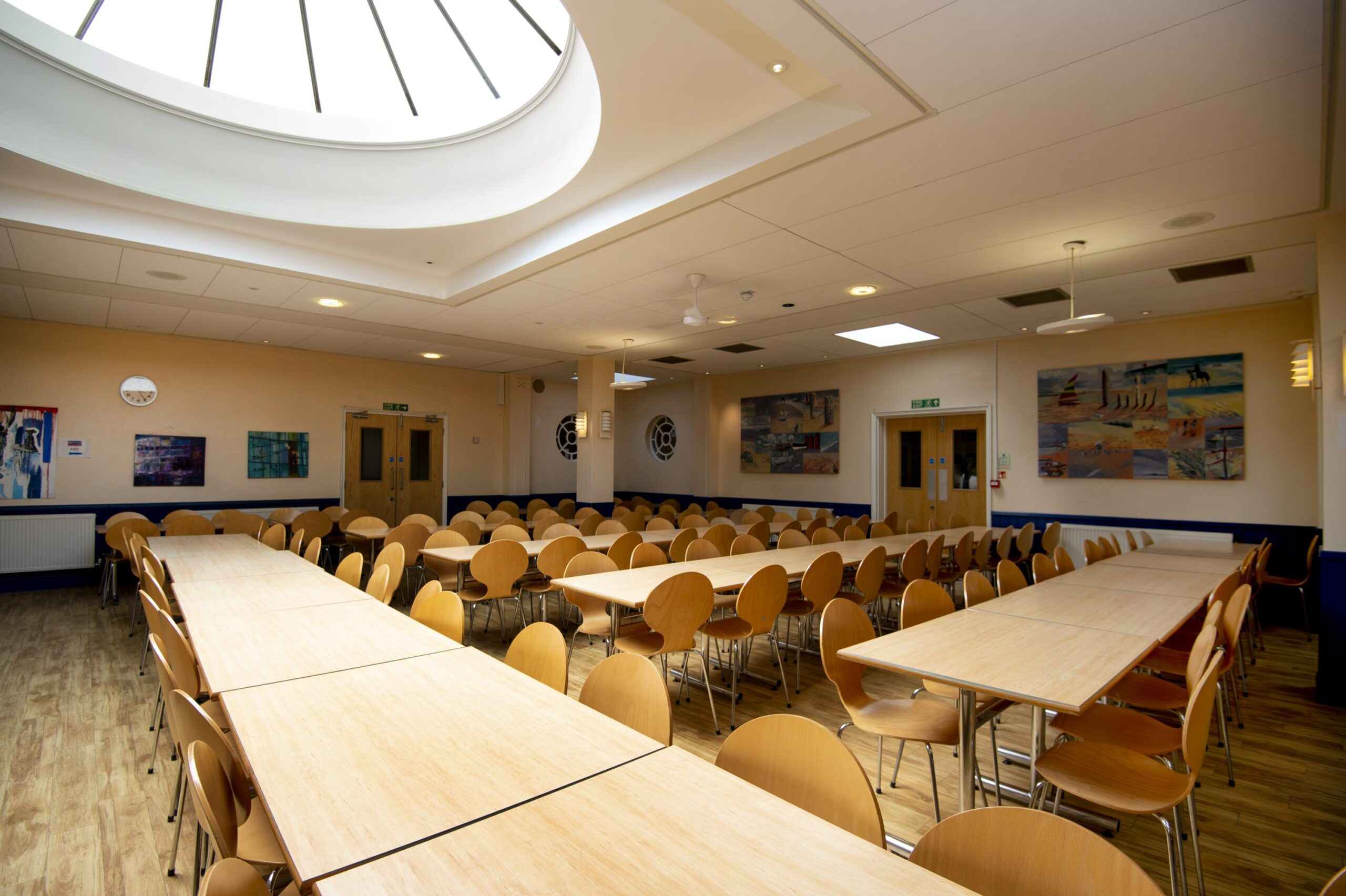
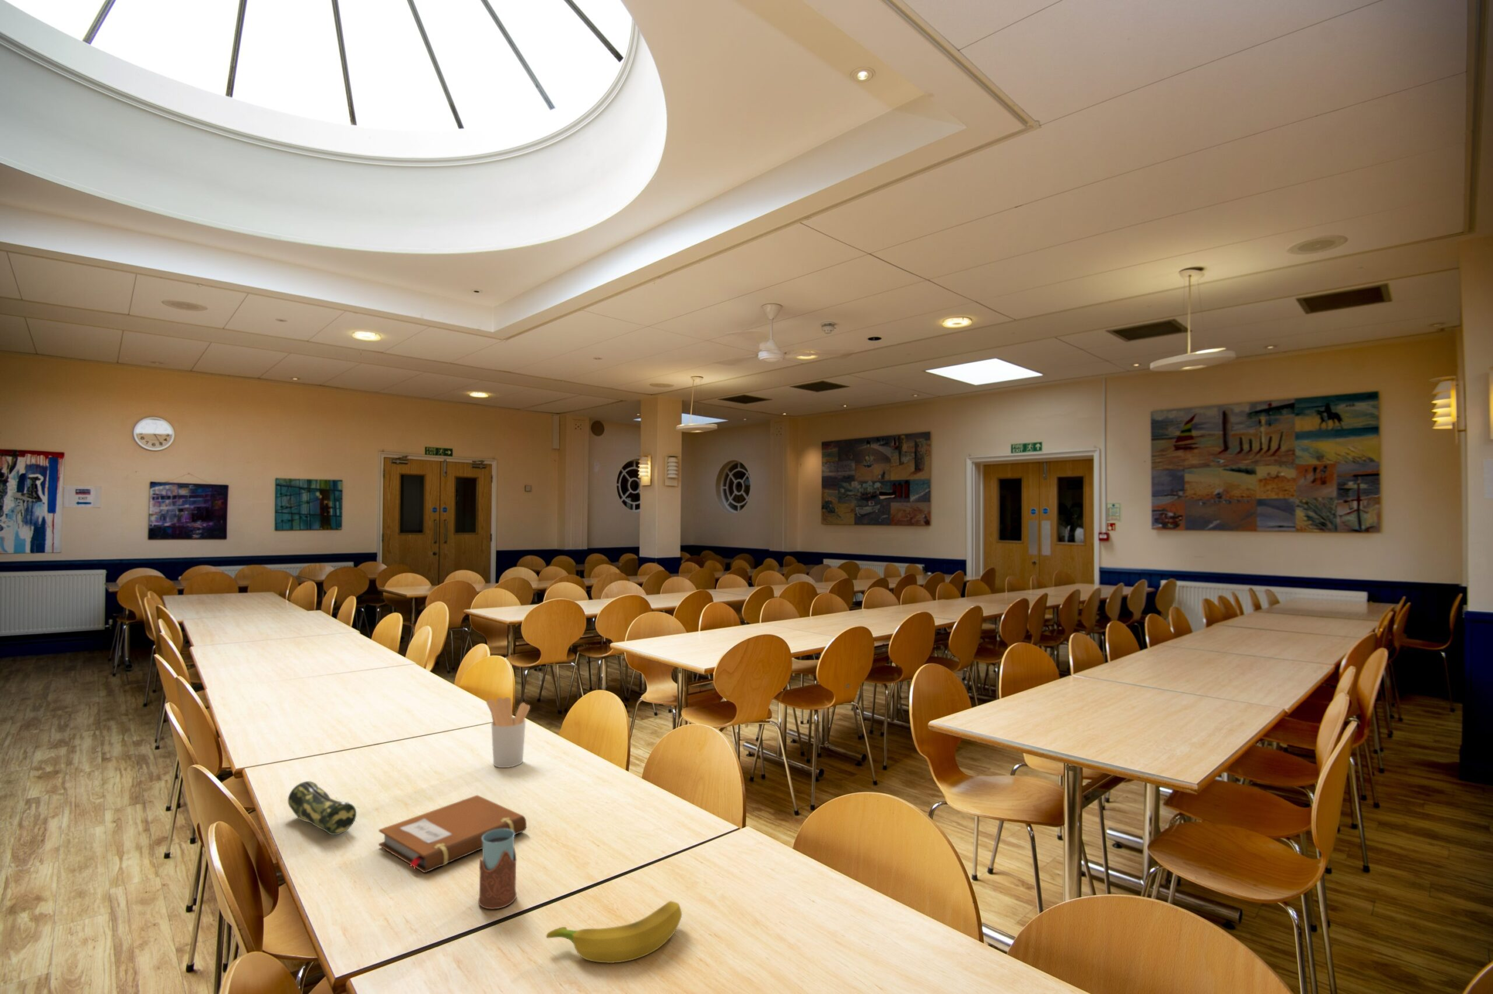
+ utensil holder [486,697,530,769]
+ banana [546,900,682,964]
+ notebook [378,794,527,873]
+ drinking glass [478,829,517,910]
+ pencil case [287,781,357,835]
